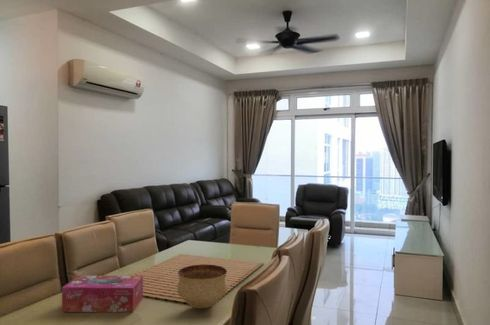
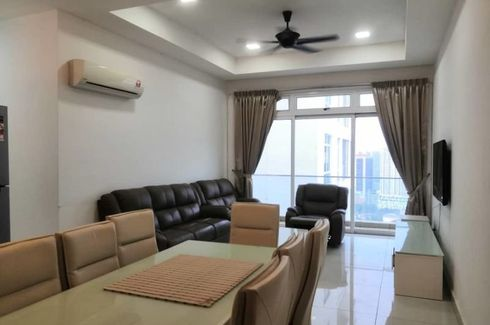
- bowl [176,264,228,309]
- tissue box [61,275,144,313]
